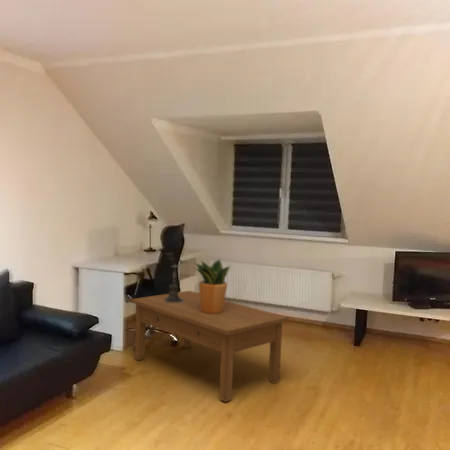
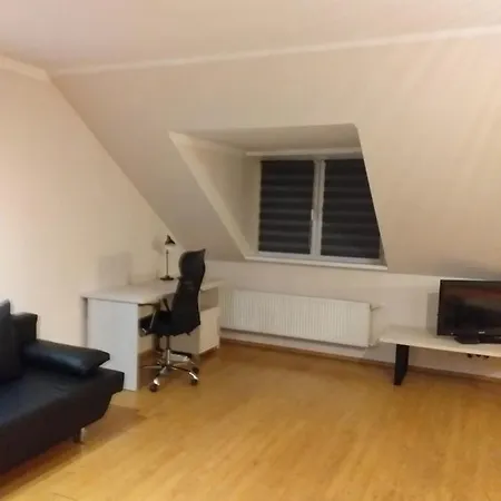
- coffee table [130,290,289,403]
- potted plant [193,258,232,314]
- candle holder [164,264,185,303]
